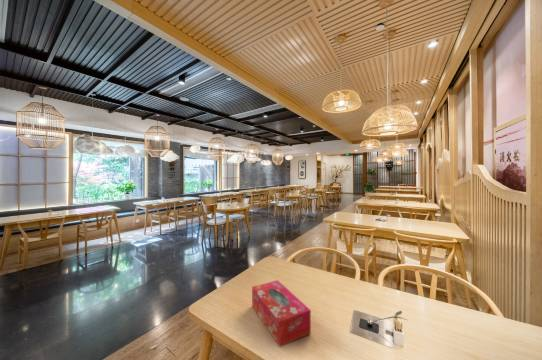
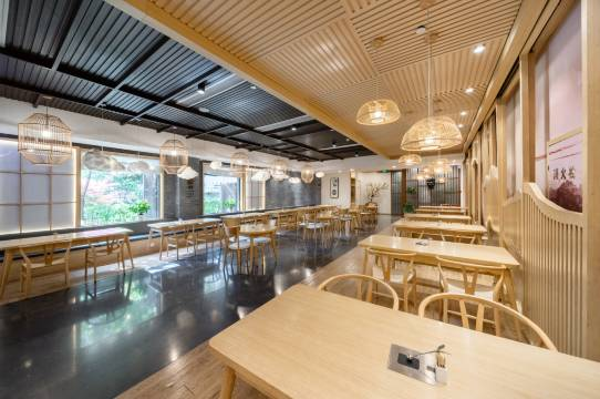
- tissue box [251,279,312,348]
